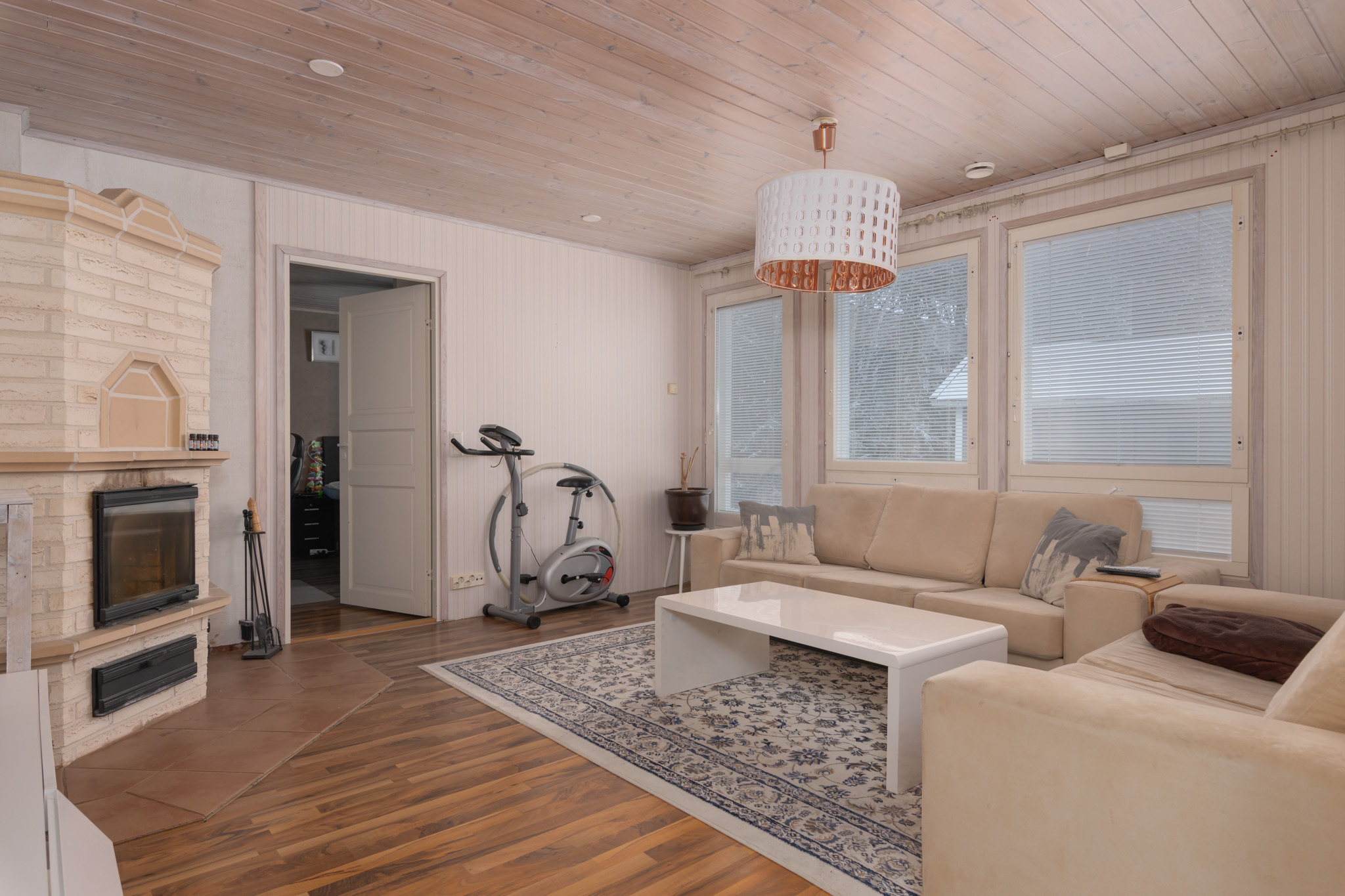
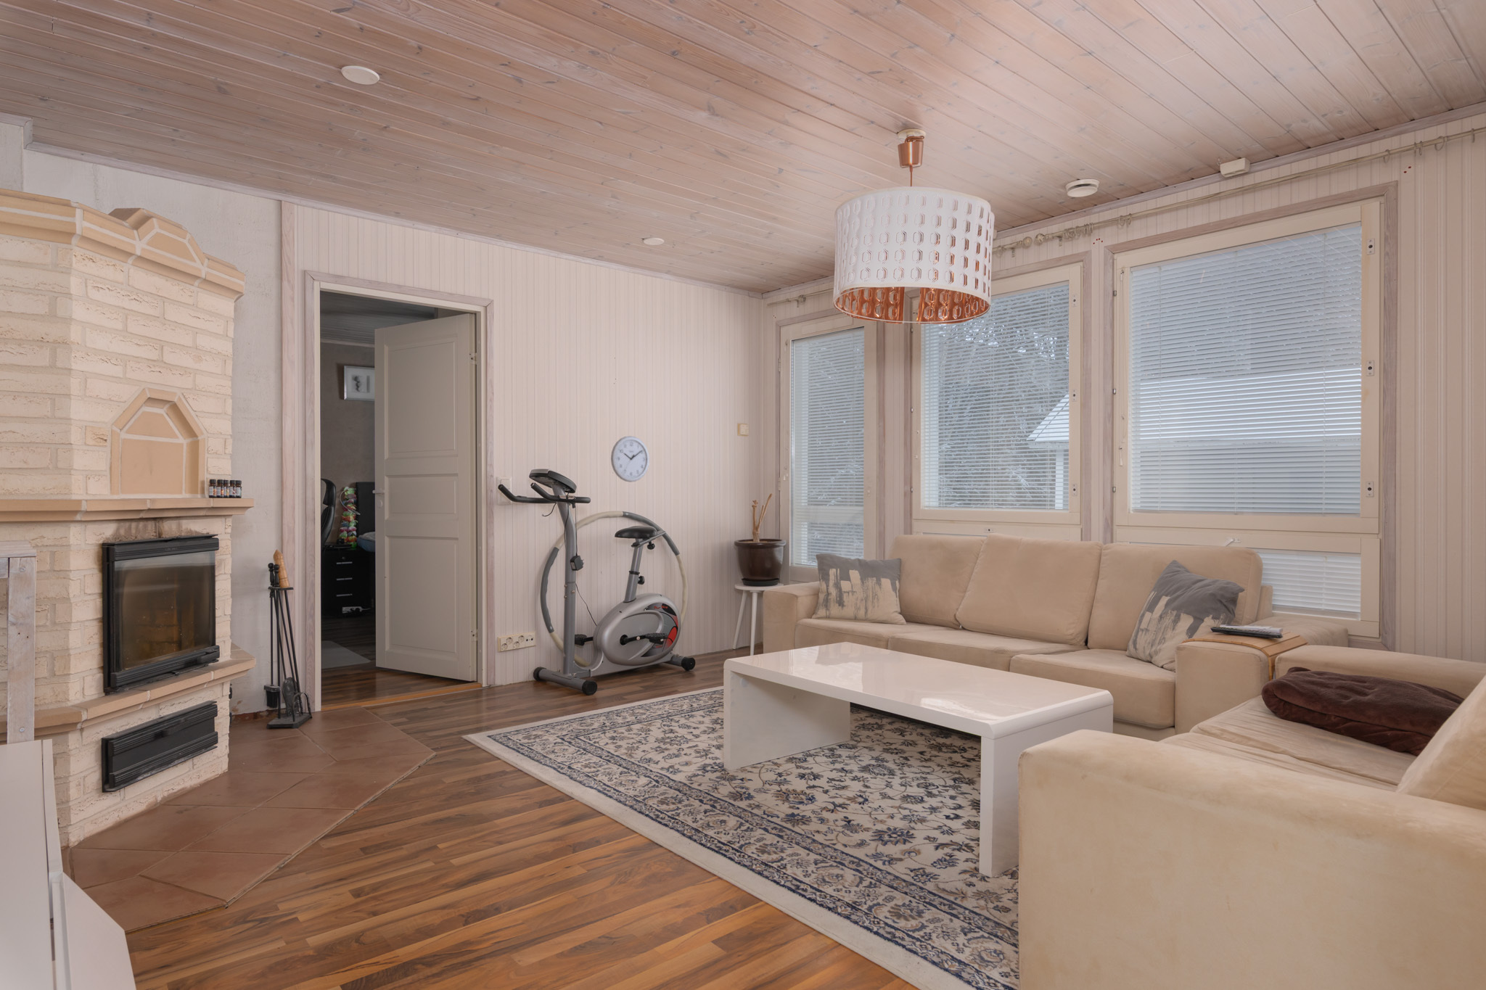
+ wall clock [610,435,650,483]
